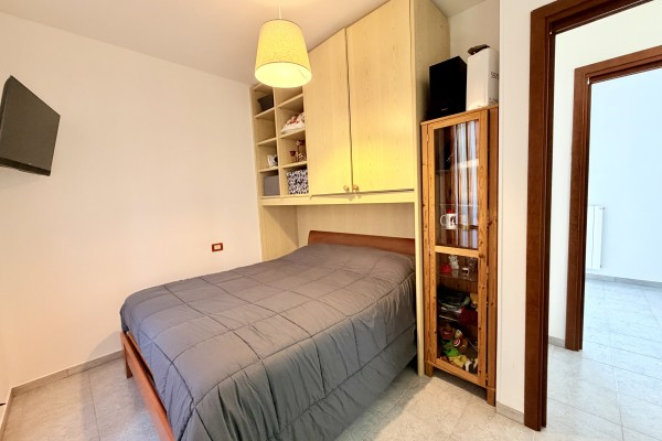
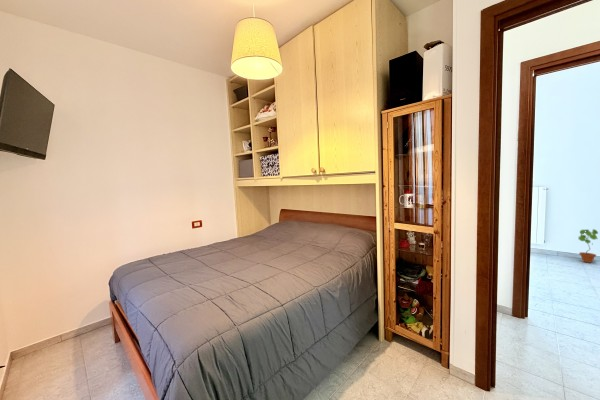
+ potted plant [578,228,599,264]
